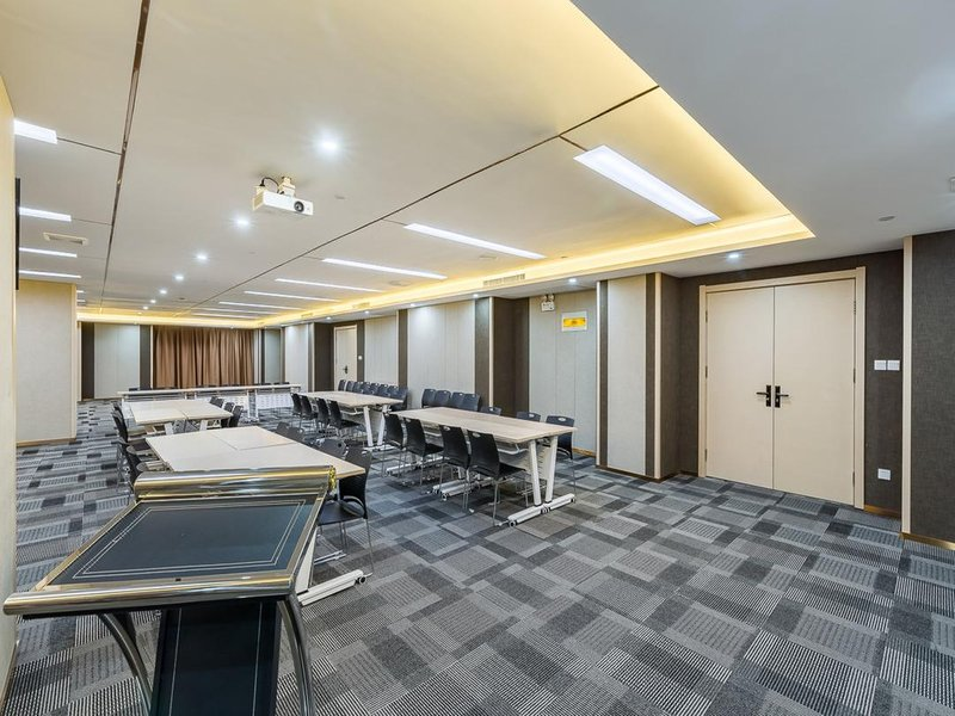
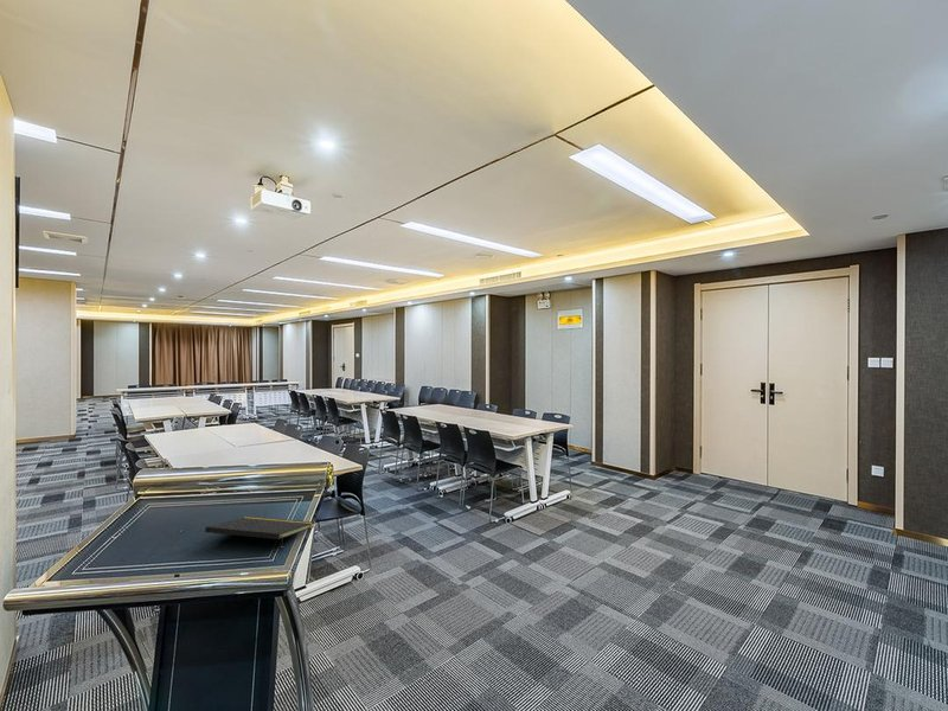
+ notepad [204,515,315,552]
